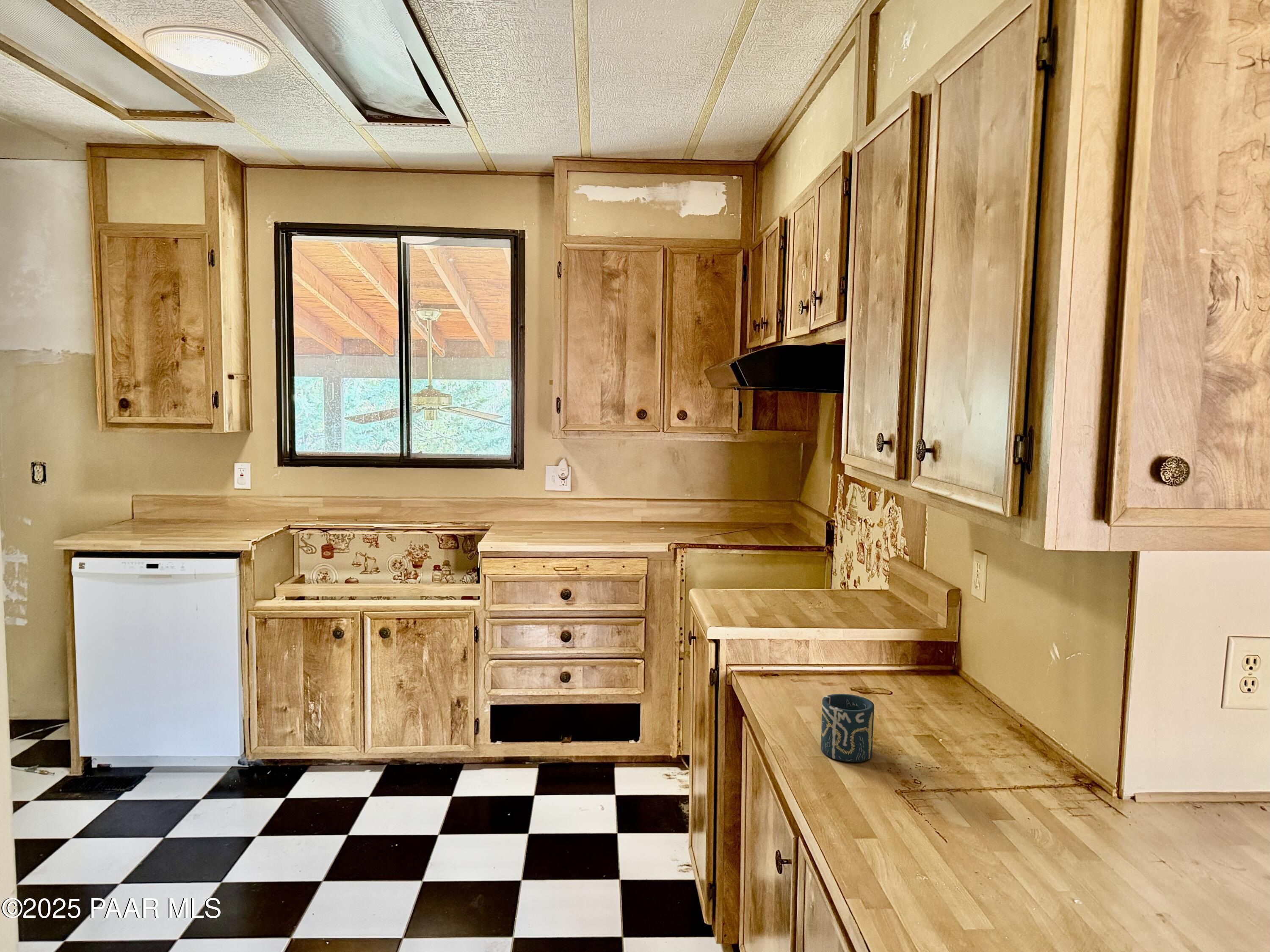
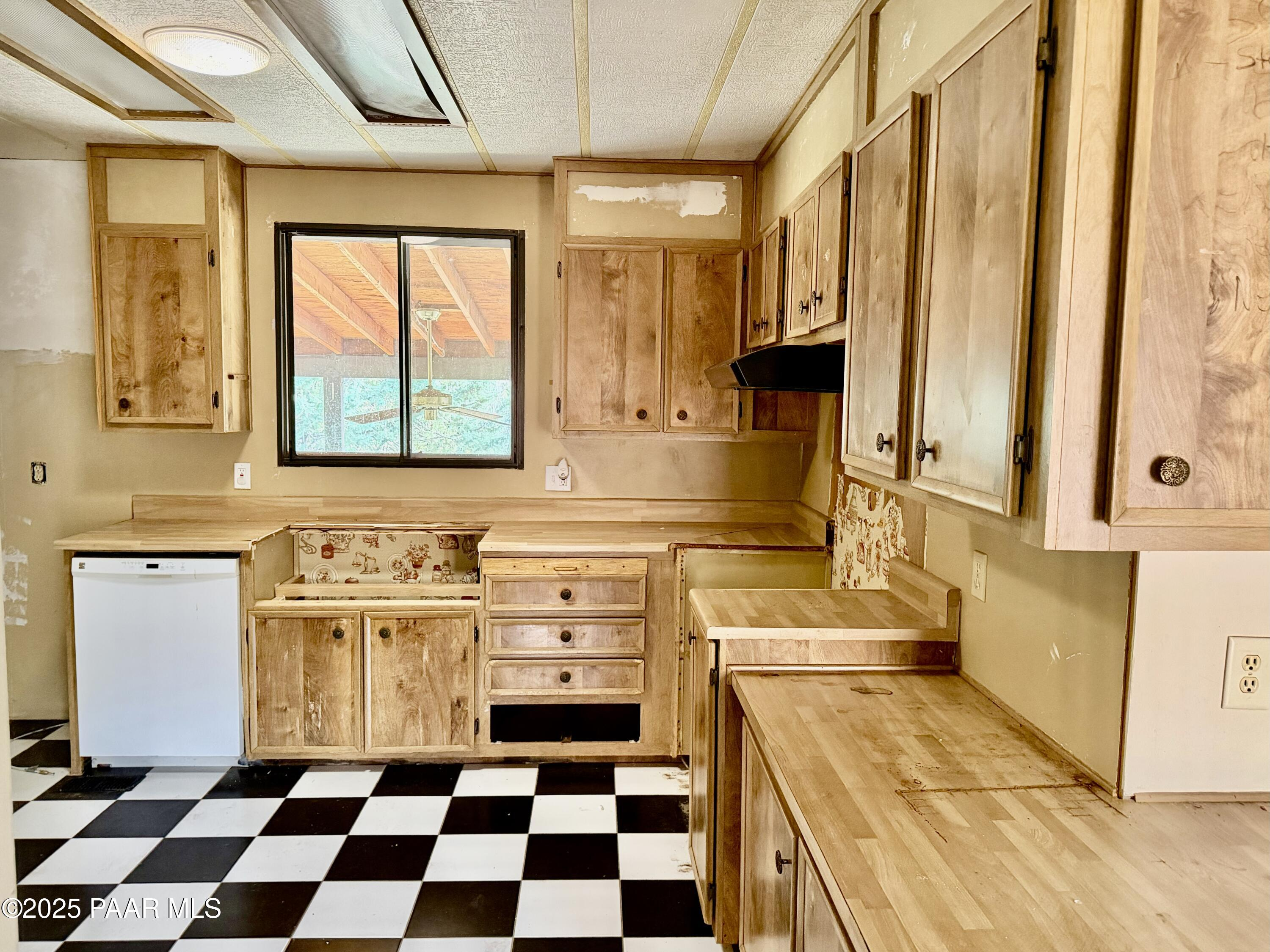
- cup [820,693,875,762]
